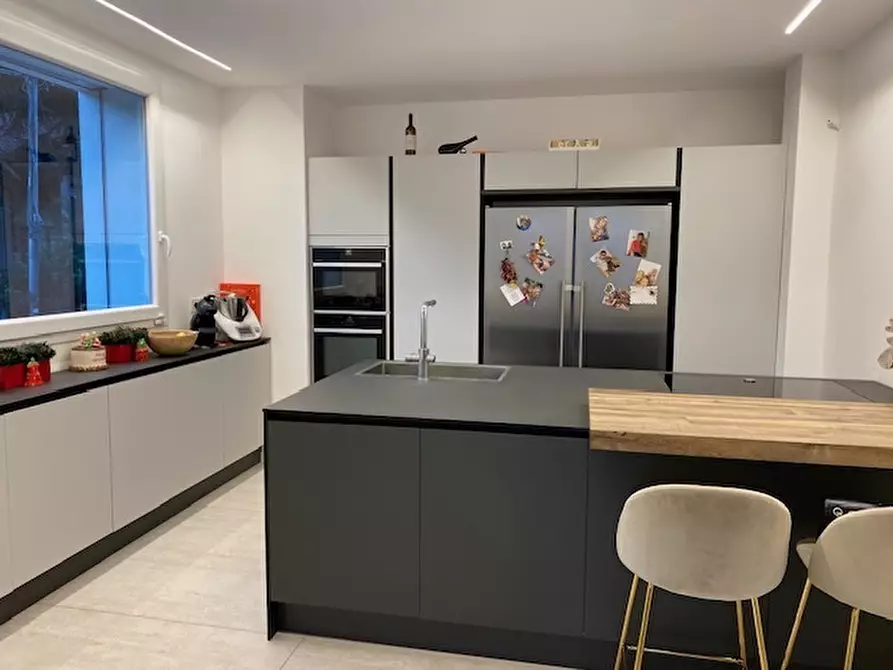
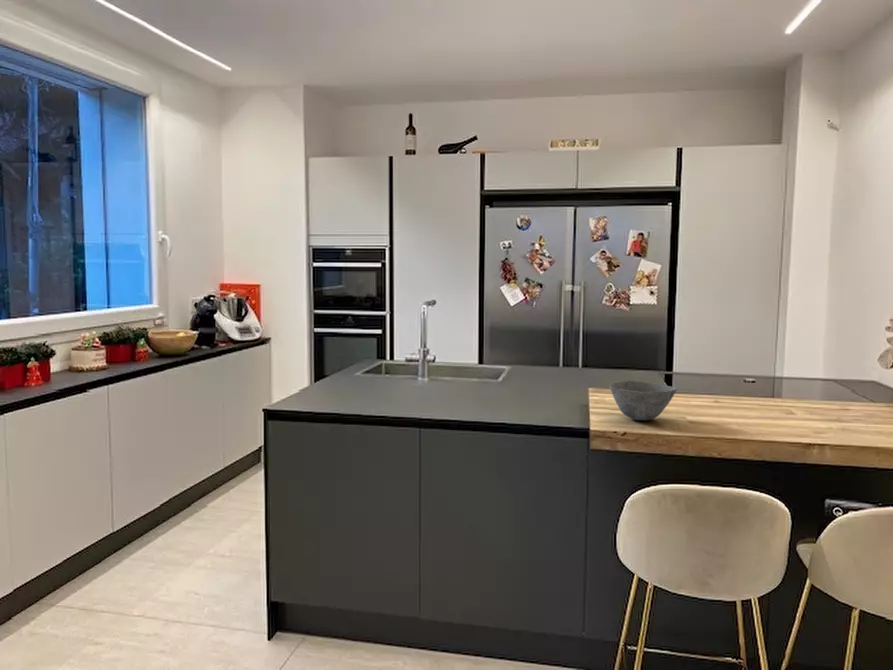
+ bowl [608,380,678,421]
